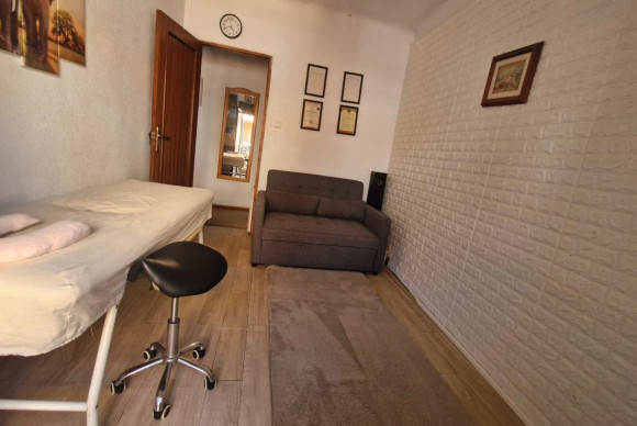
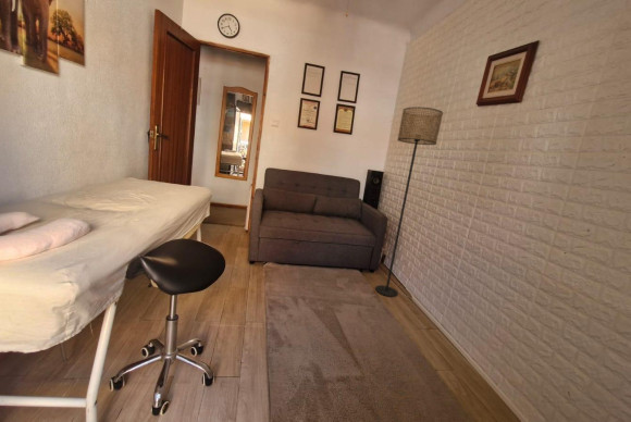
+ floor lamp [374,105,444,298]
